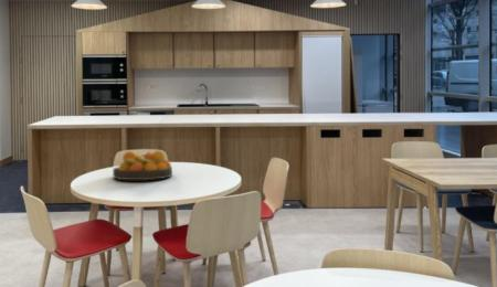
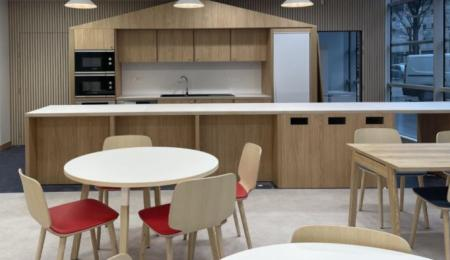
- fruit bowl [112,150,173,181]
